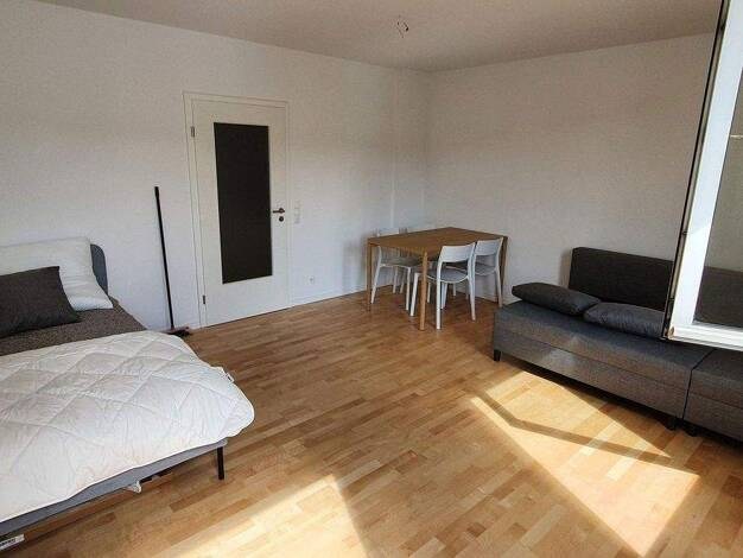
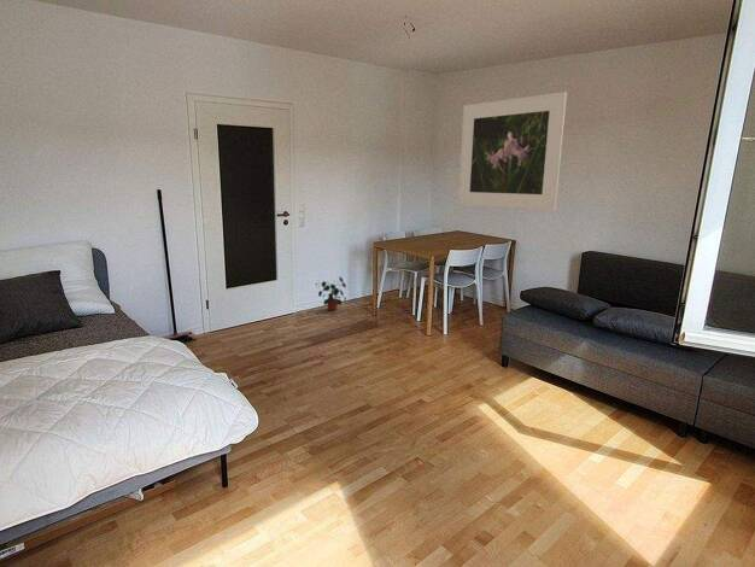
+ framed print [457,90,568,212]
+ potted plant [317,276,347,311]
